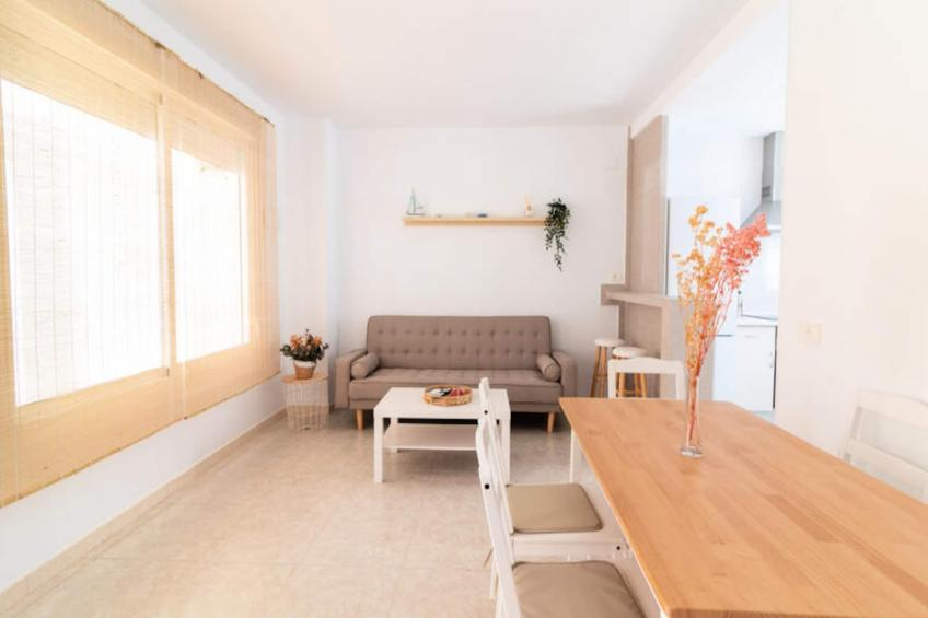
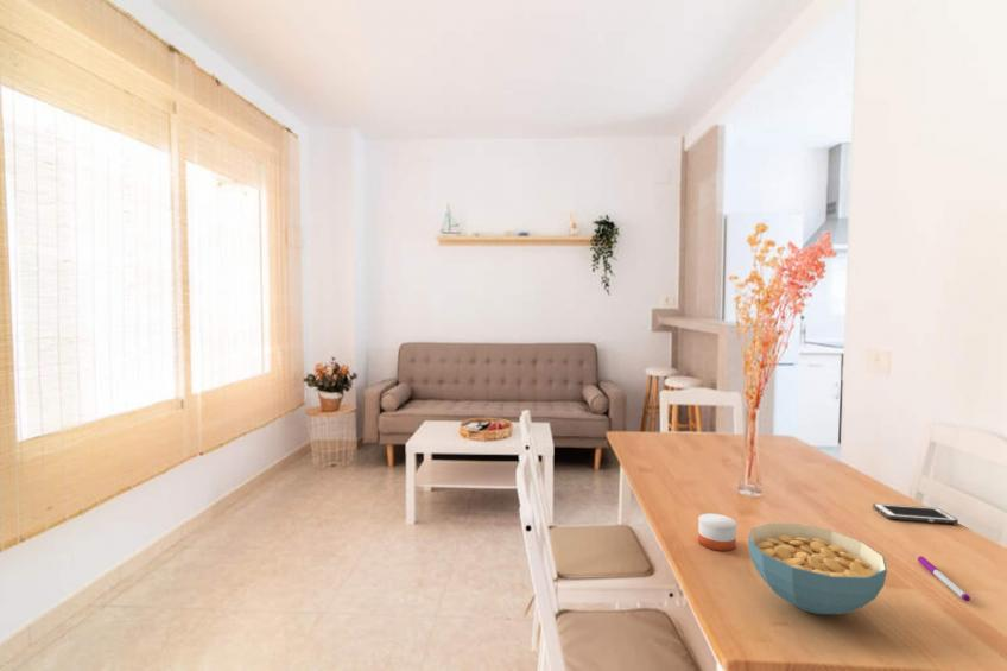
+ cell phone [872,502,960,525]
+ cereal bowl [747,523,888,615]
+ pen [917,556,971,602]
+ candle [697,506,737,552]
